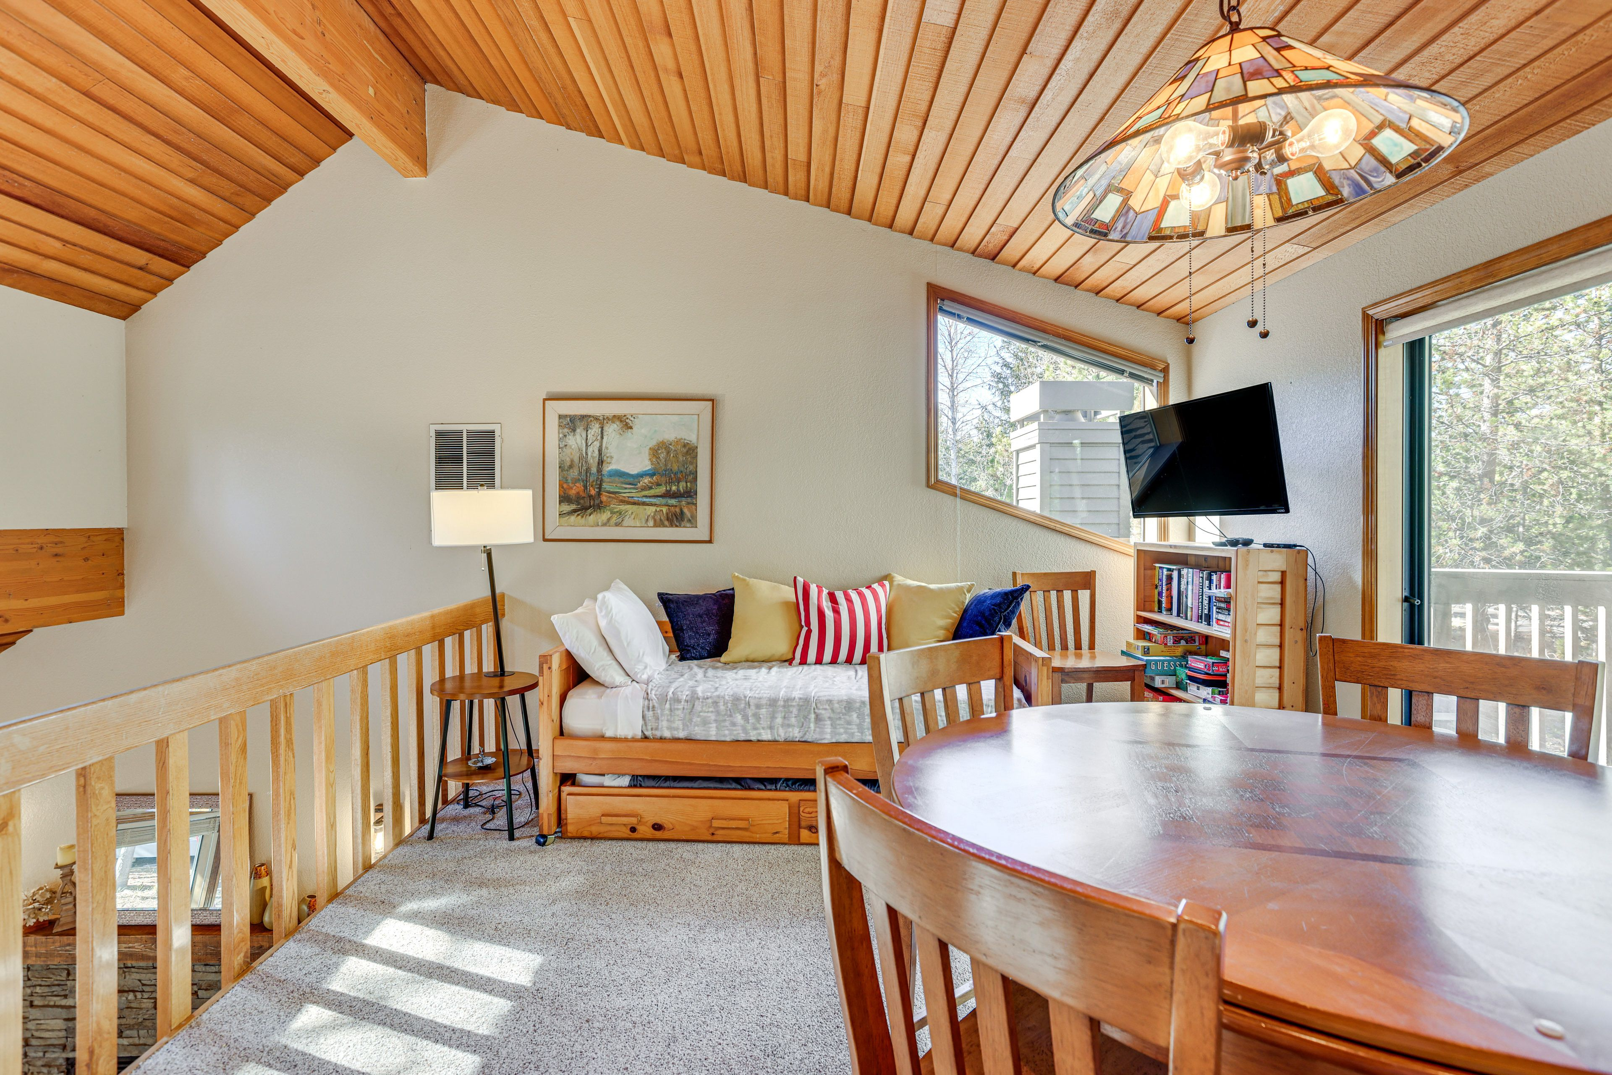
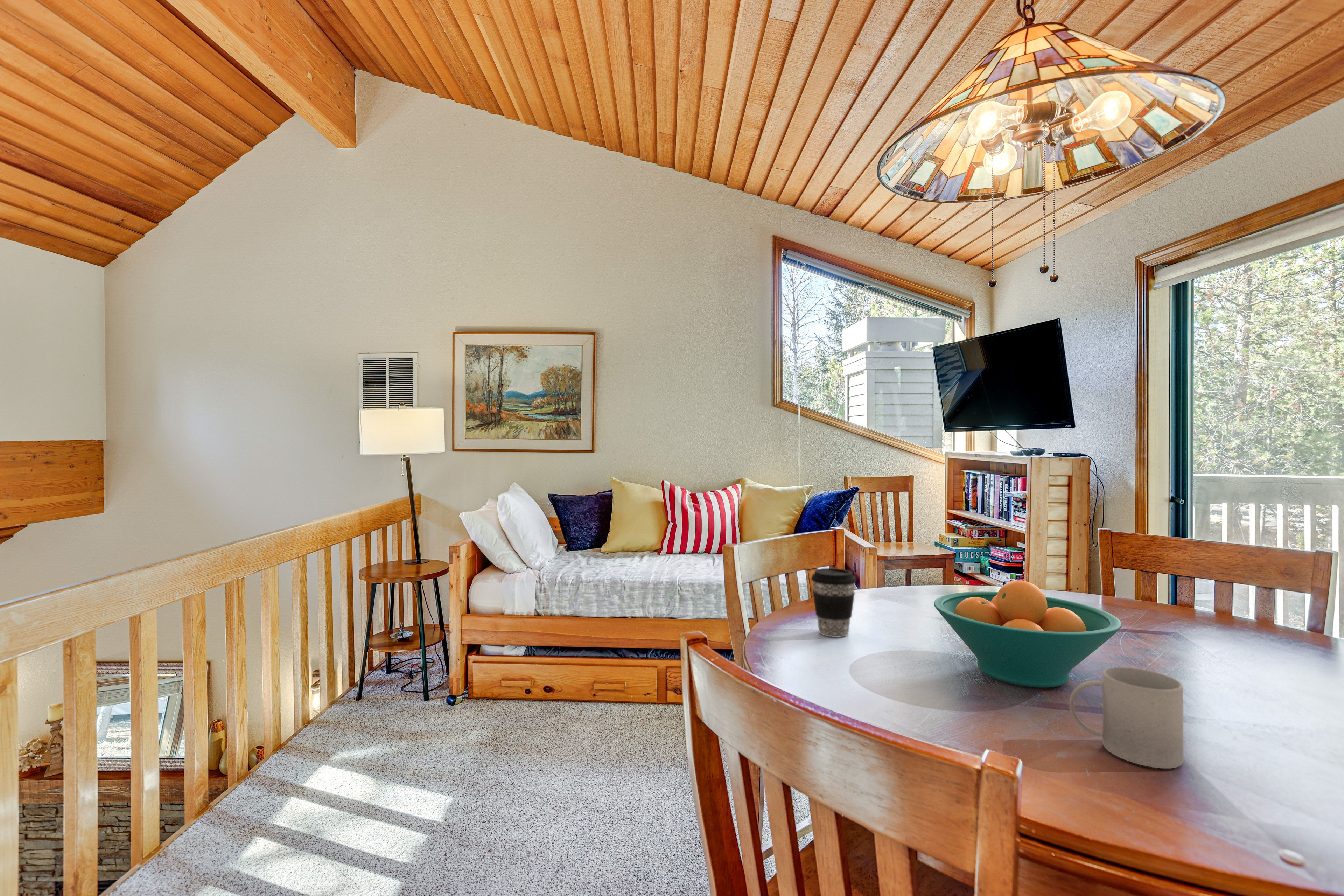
+ coffee cup [811,568,856,637]
+ mug [1069,667,1184,769]
+ fruit bowl [933,580,1122,688]
